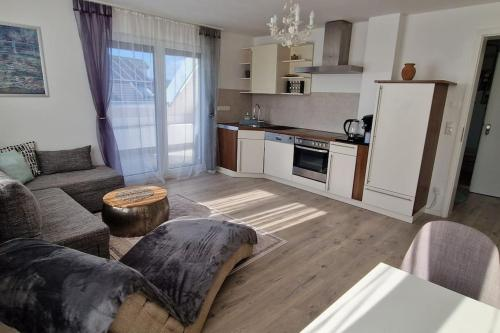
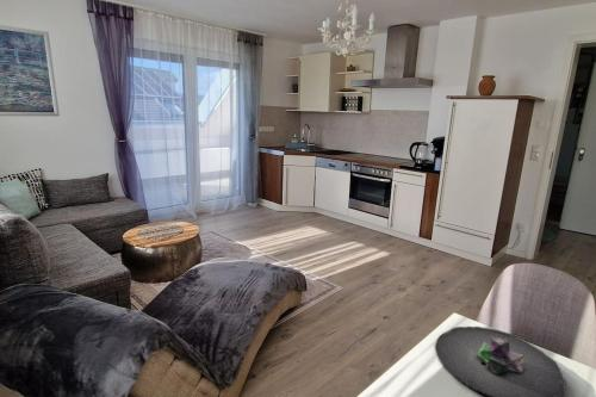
+ mineral sample [434,325,567,397]
